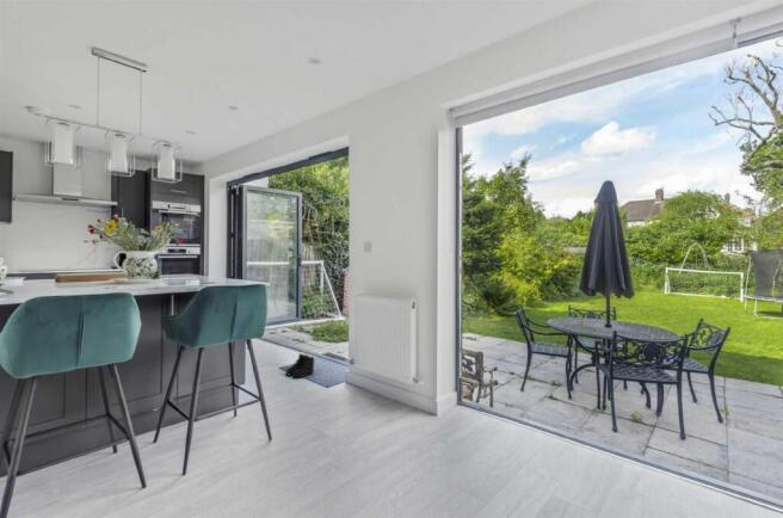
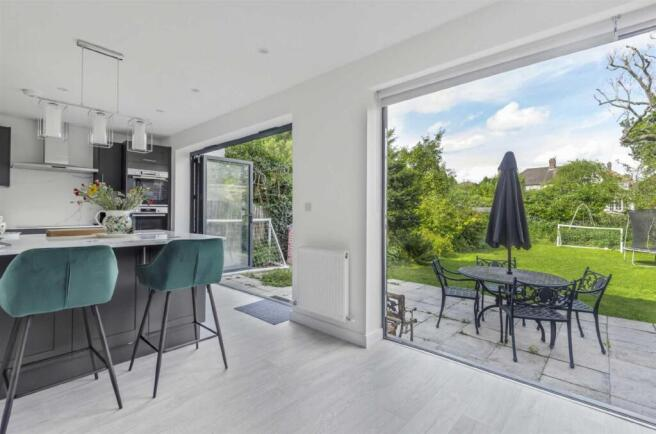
- boots [284,352,316,380]
